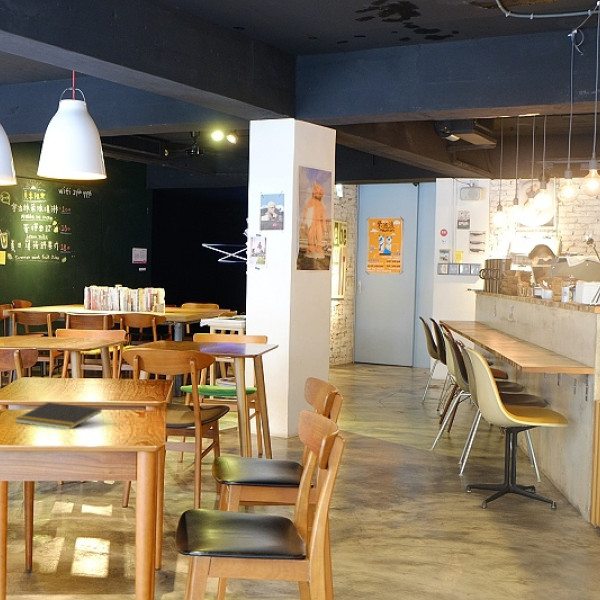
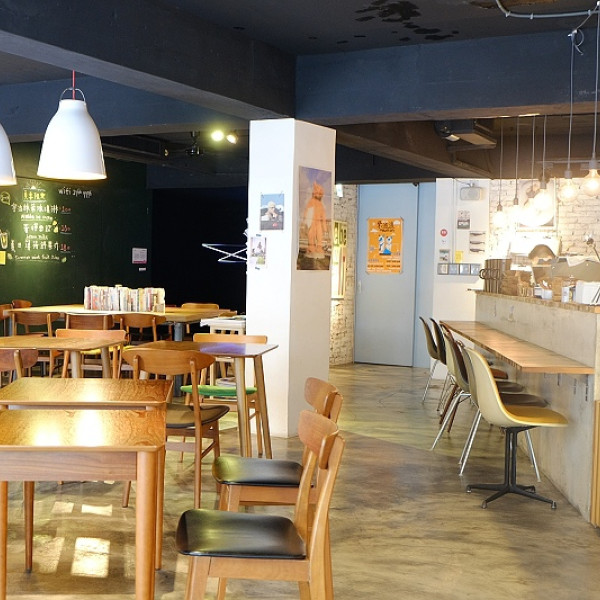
- notepad [14,401,103,430]
